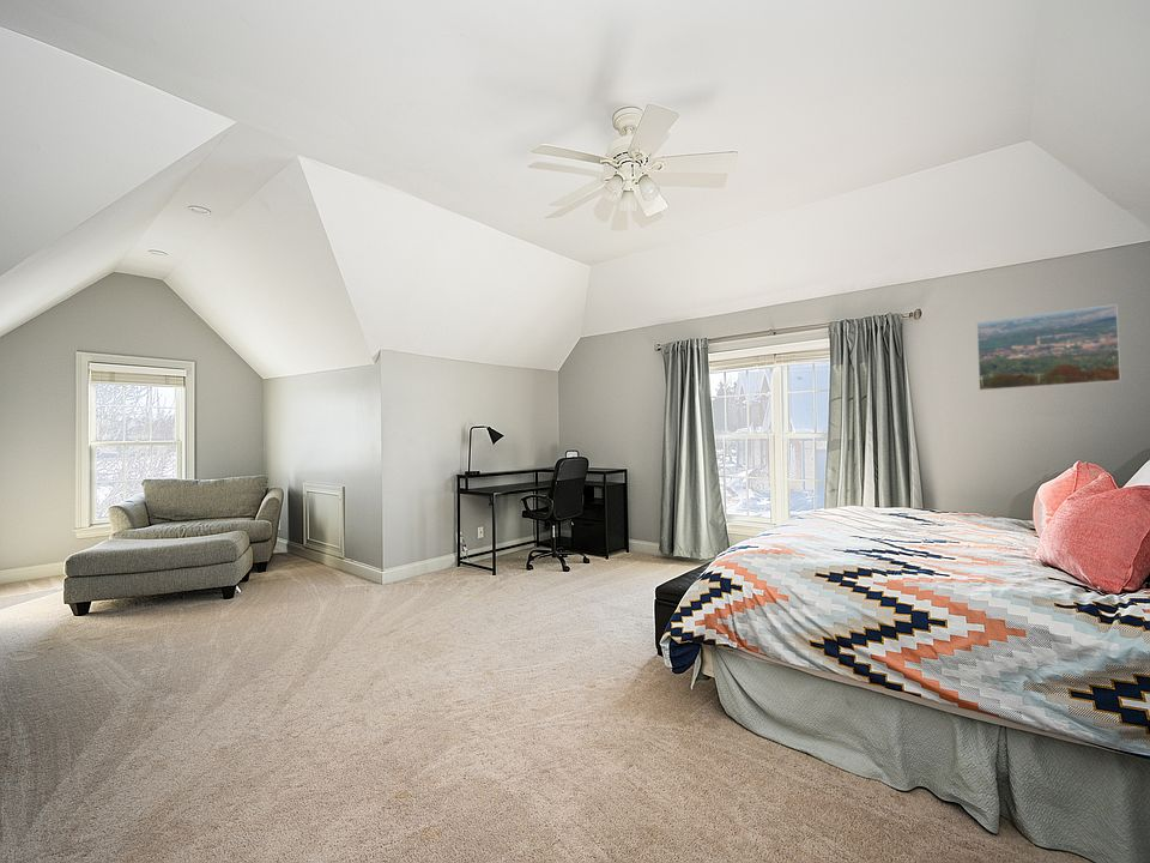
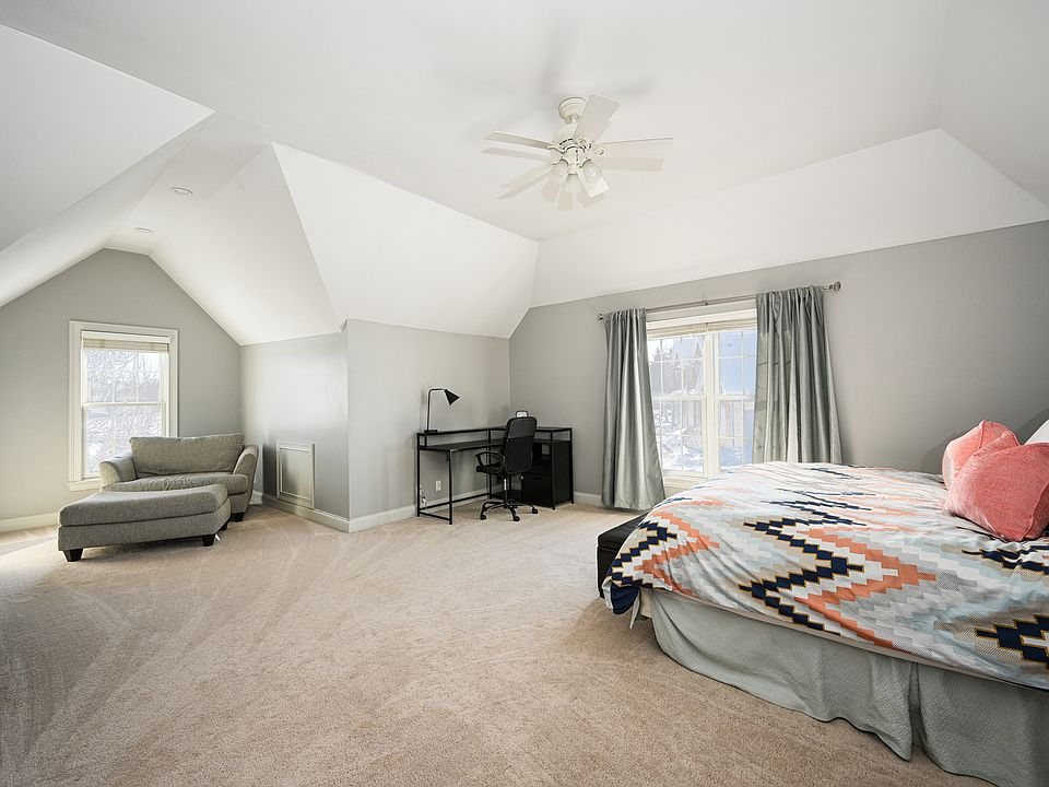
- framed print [975,303,1122,392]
